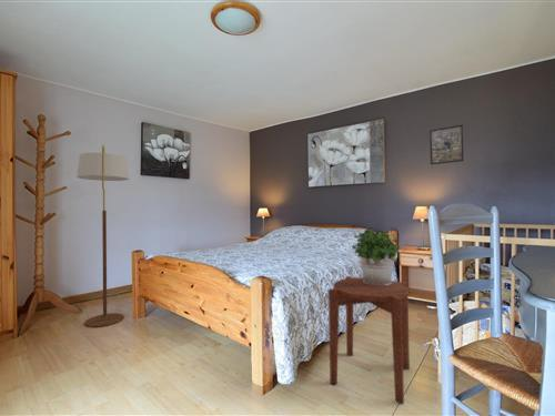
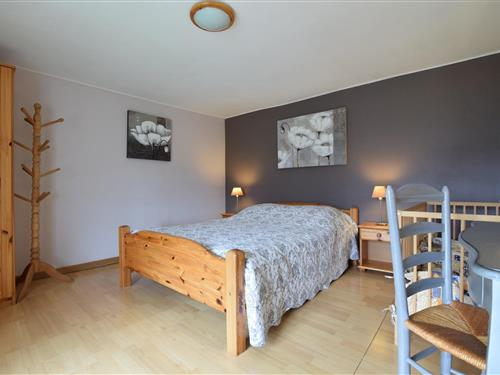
- floor lamp [75,144,130,328]
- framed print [428,124,465,165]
- side table [327,275,411,405]
- potted plant [351,229,400,286]
